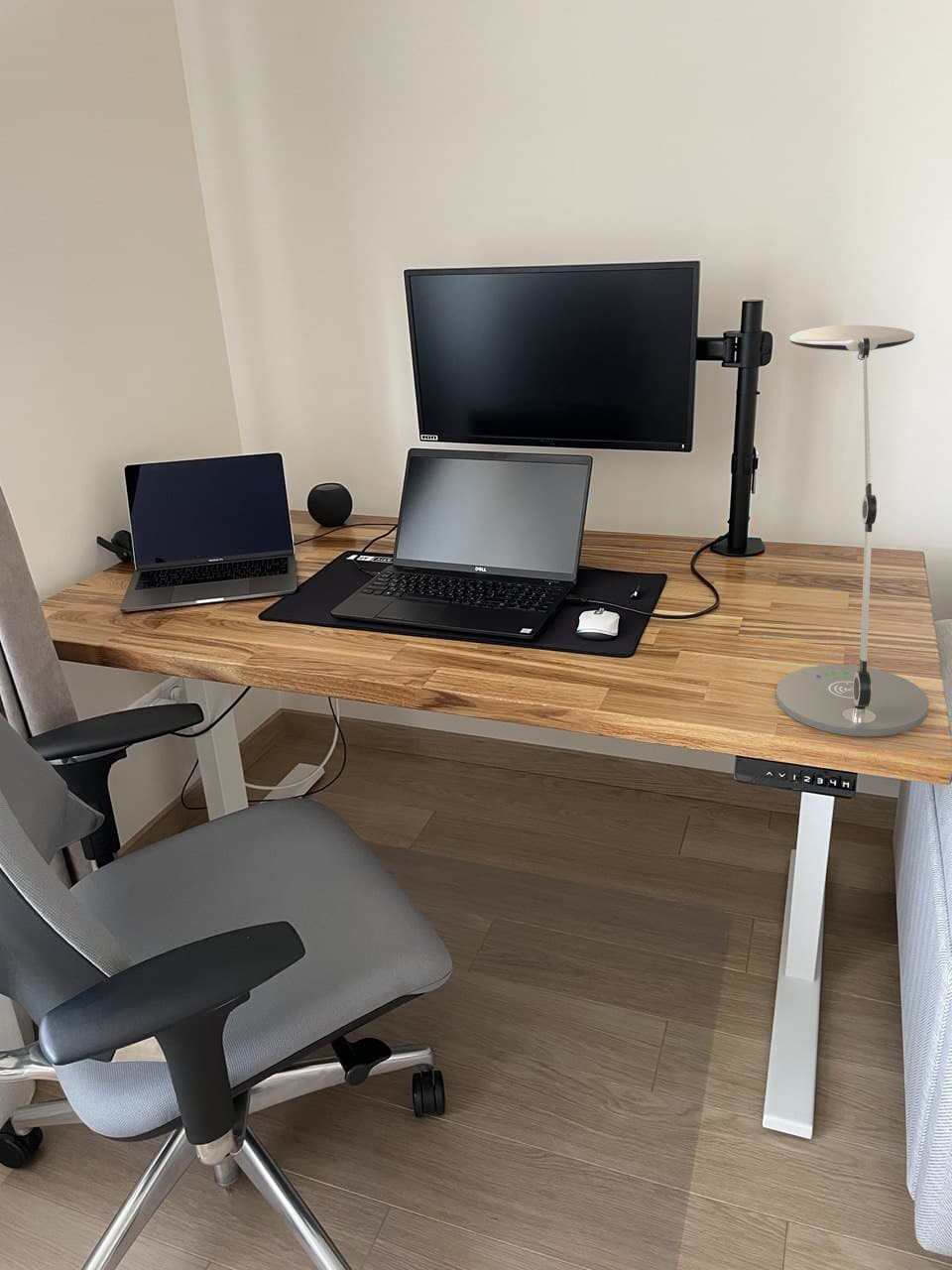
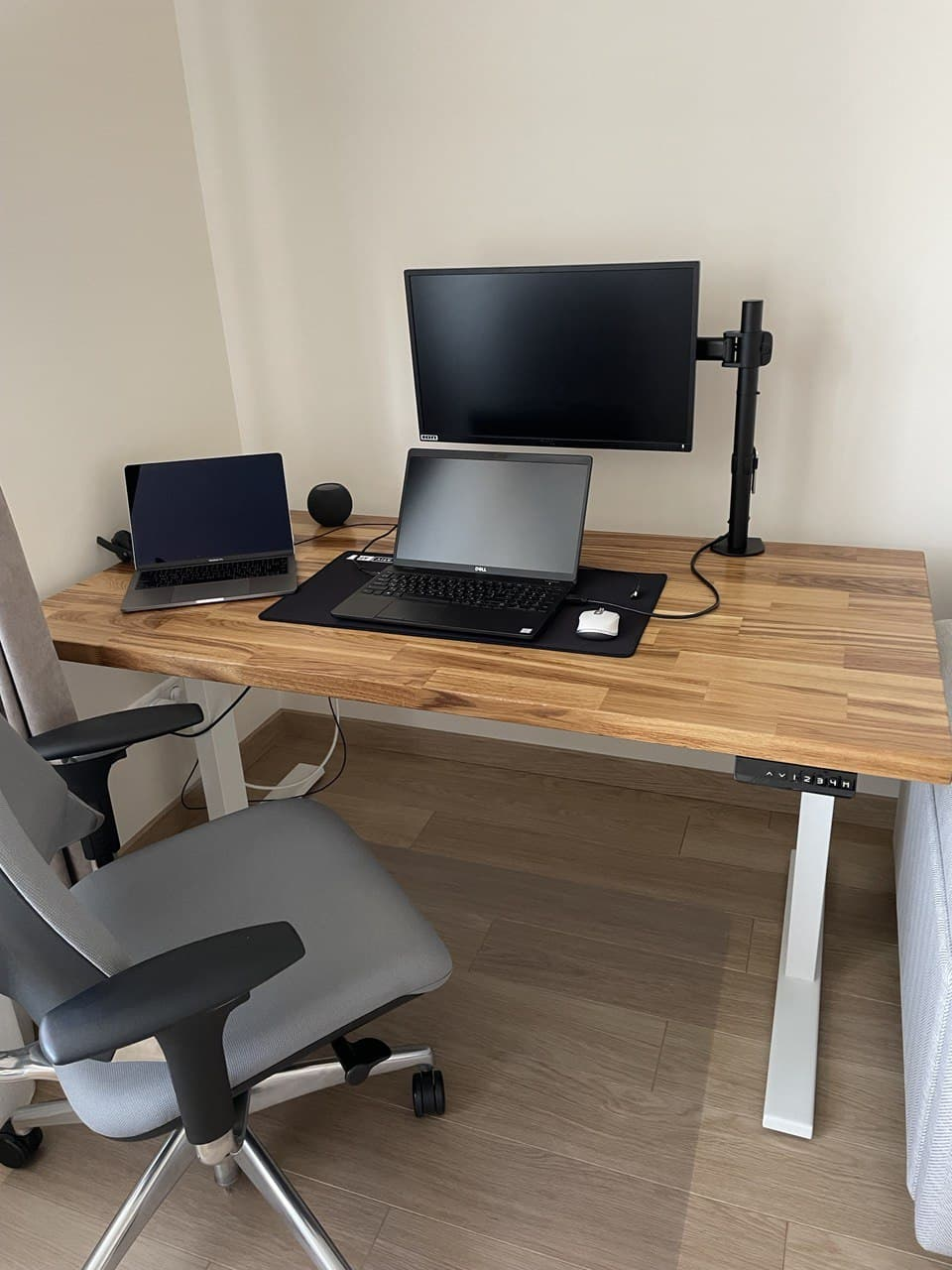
- desk lamp [775,324,930,737]
